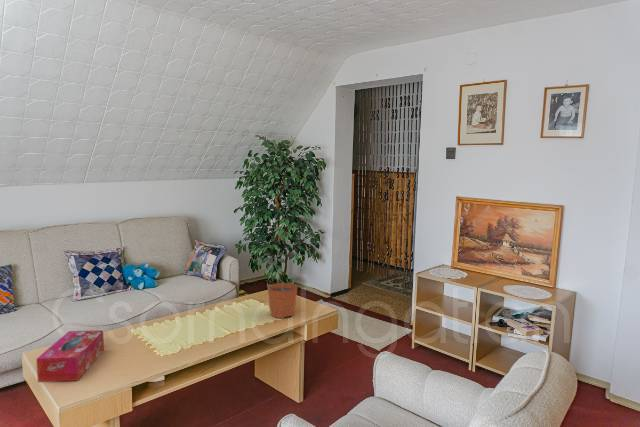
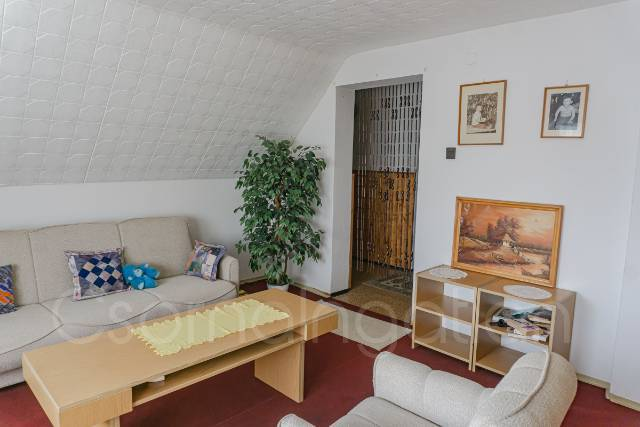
- tissue box [35,329,105,383]
- plant pot [267,272,299,319]
